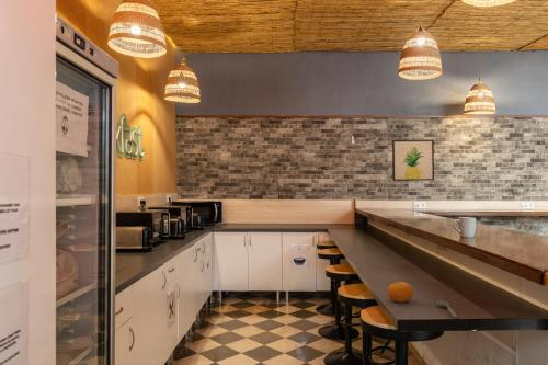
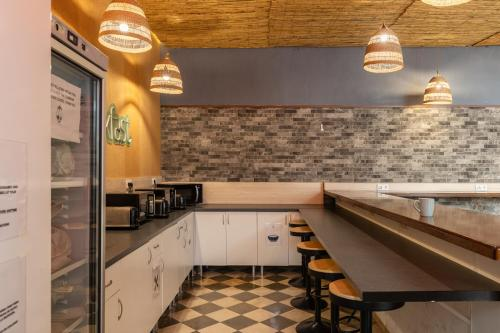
- fruit [387,281,414,304]
- wall art [391,139,435,182]
- soupspoon [436,299,458,319]
